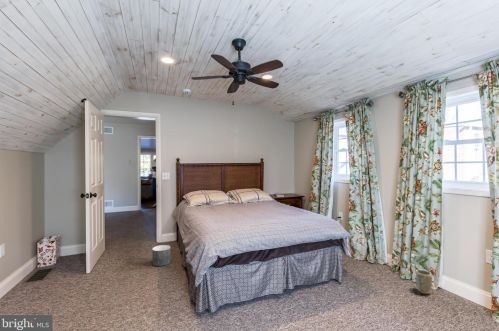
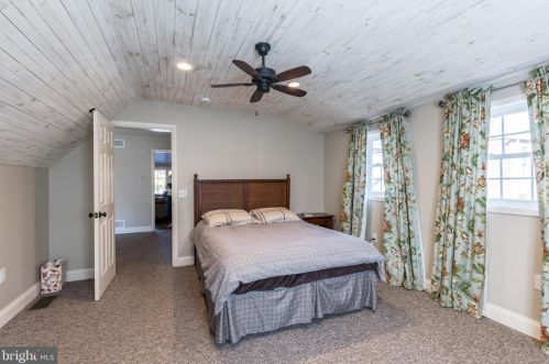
- planter [151,244,171,267]
- plant pot [415,269,433,295]
